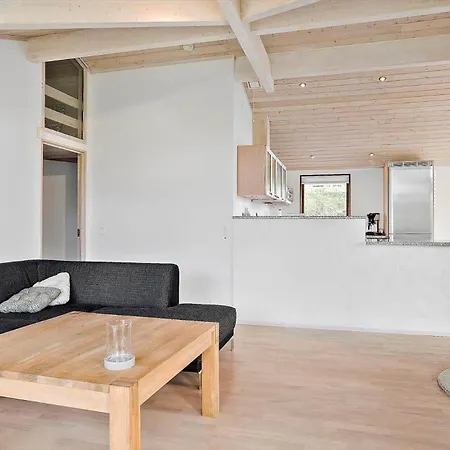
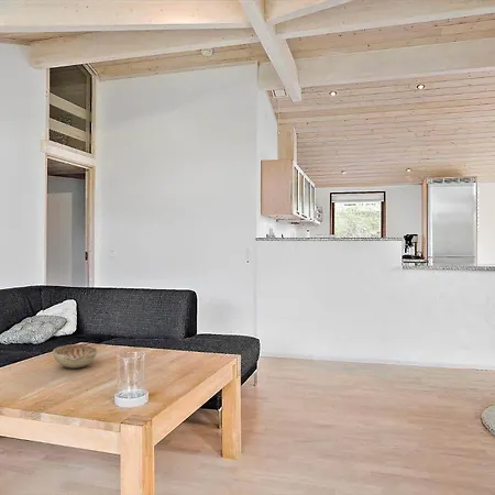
+ decorative bowl [52,343,98,370]
